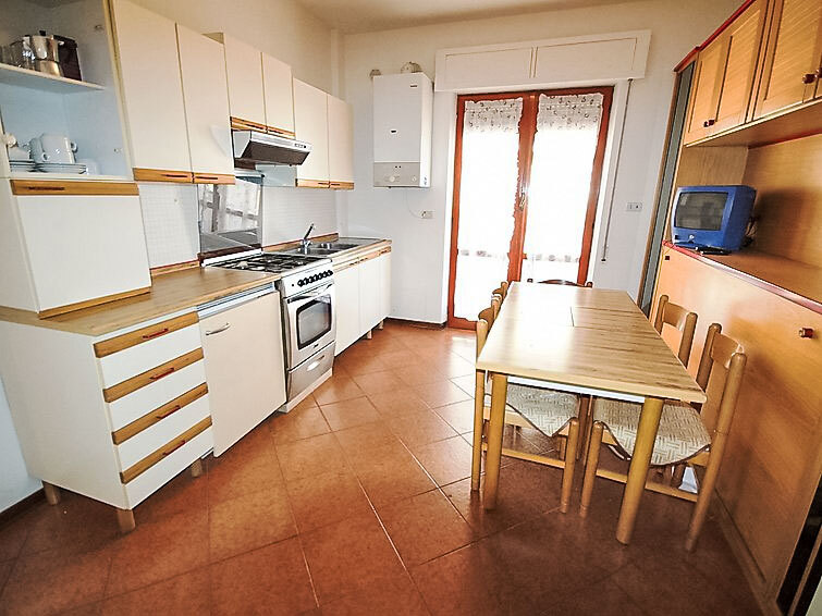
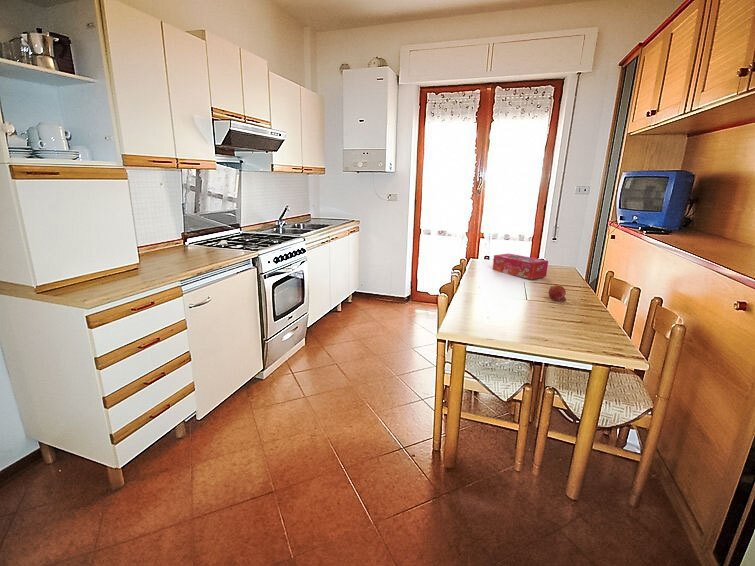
+ fruit [548,284,567,302]
+ tissue box [492,252,549,280]
